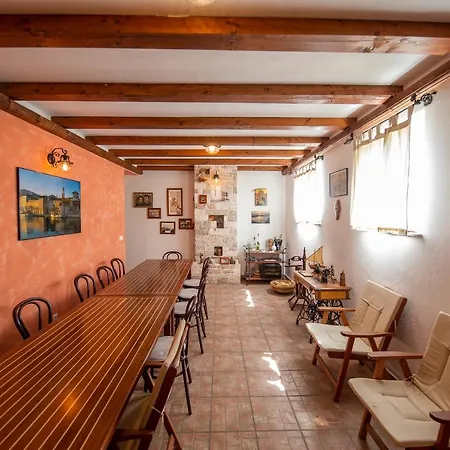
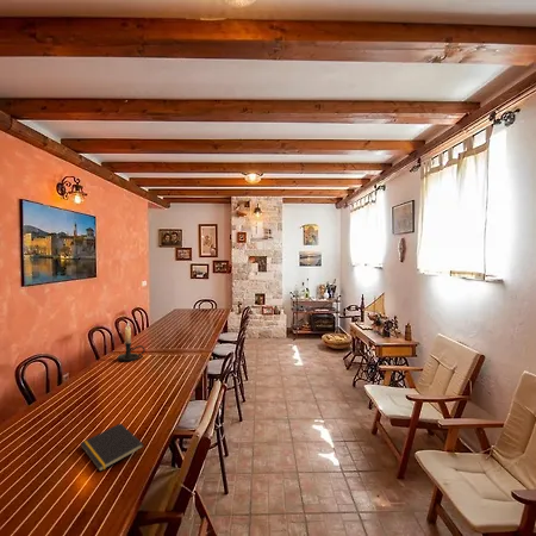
+ candle holder [117,320,147,362]
+ notepad [80,422,145,473]
